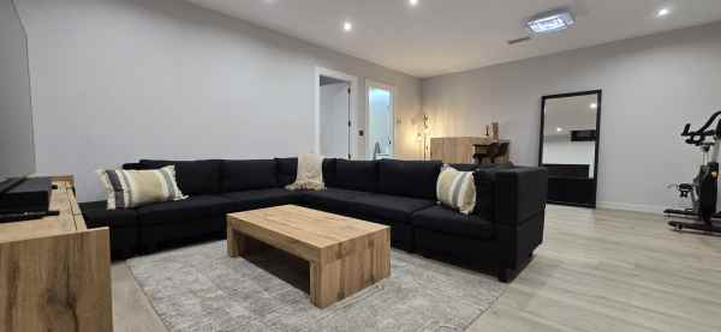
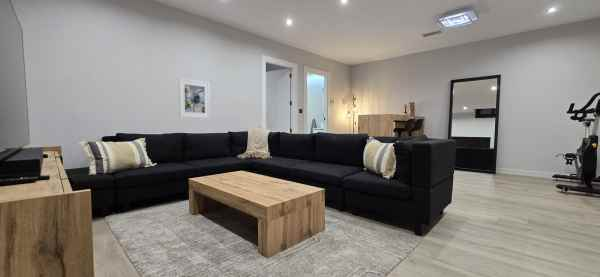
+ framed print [178,78,211,119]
